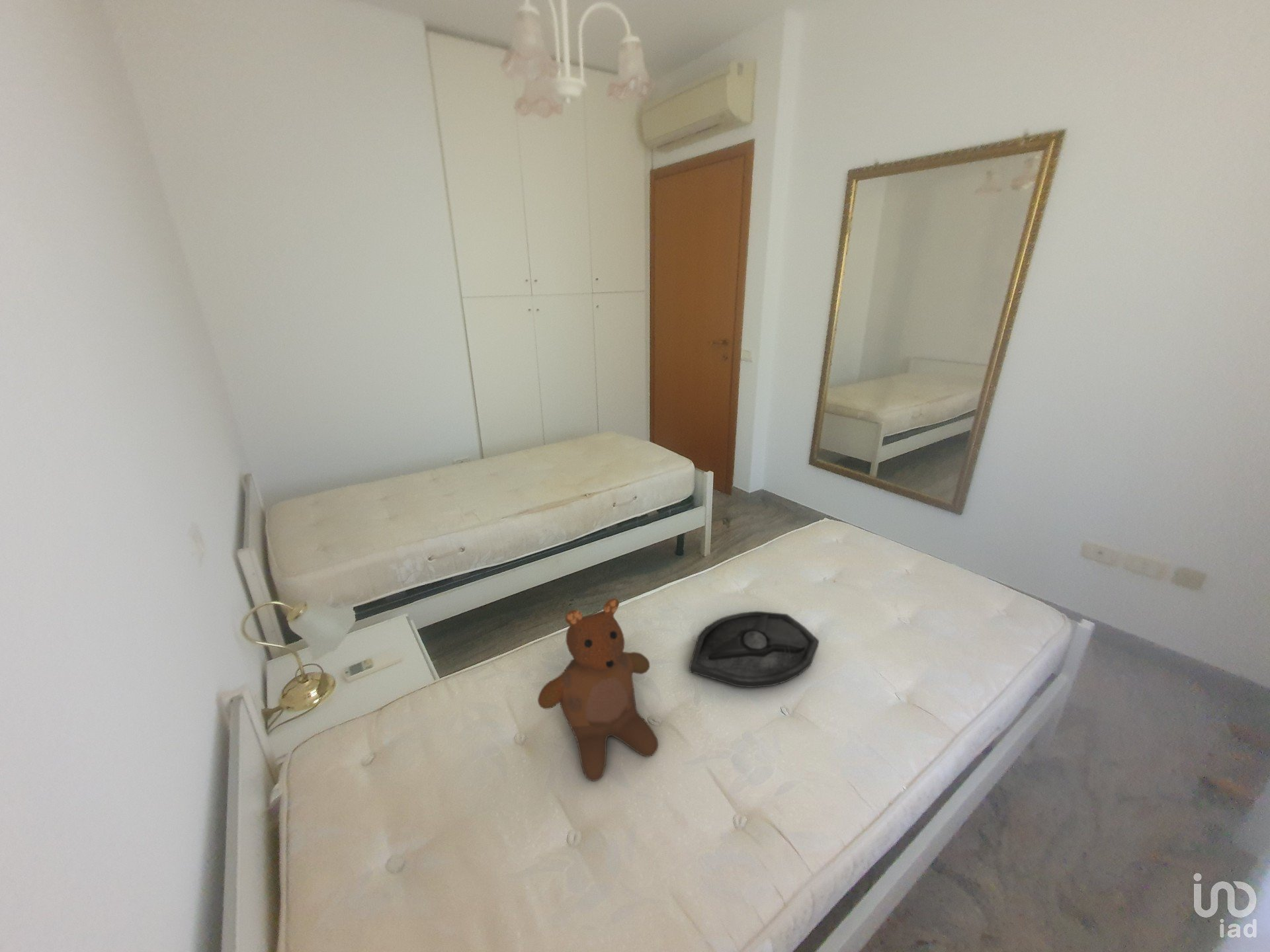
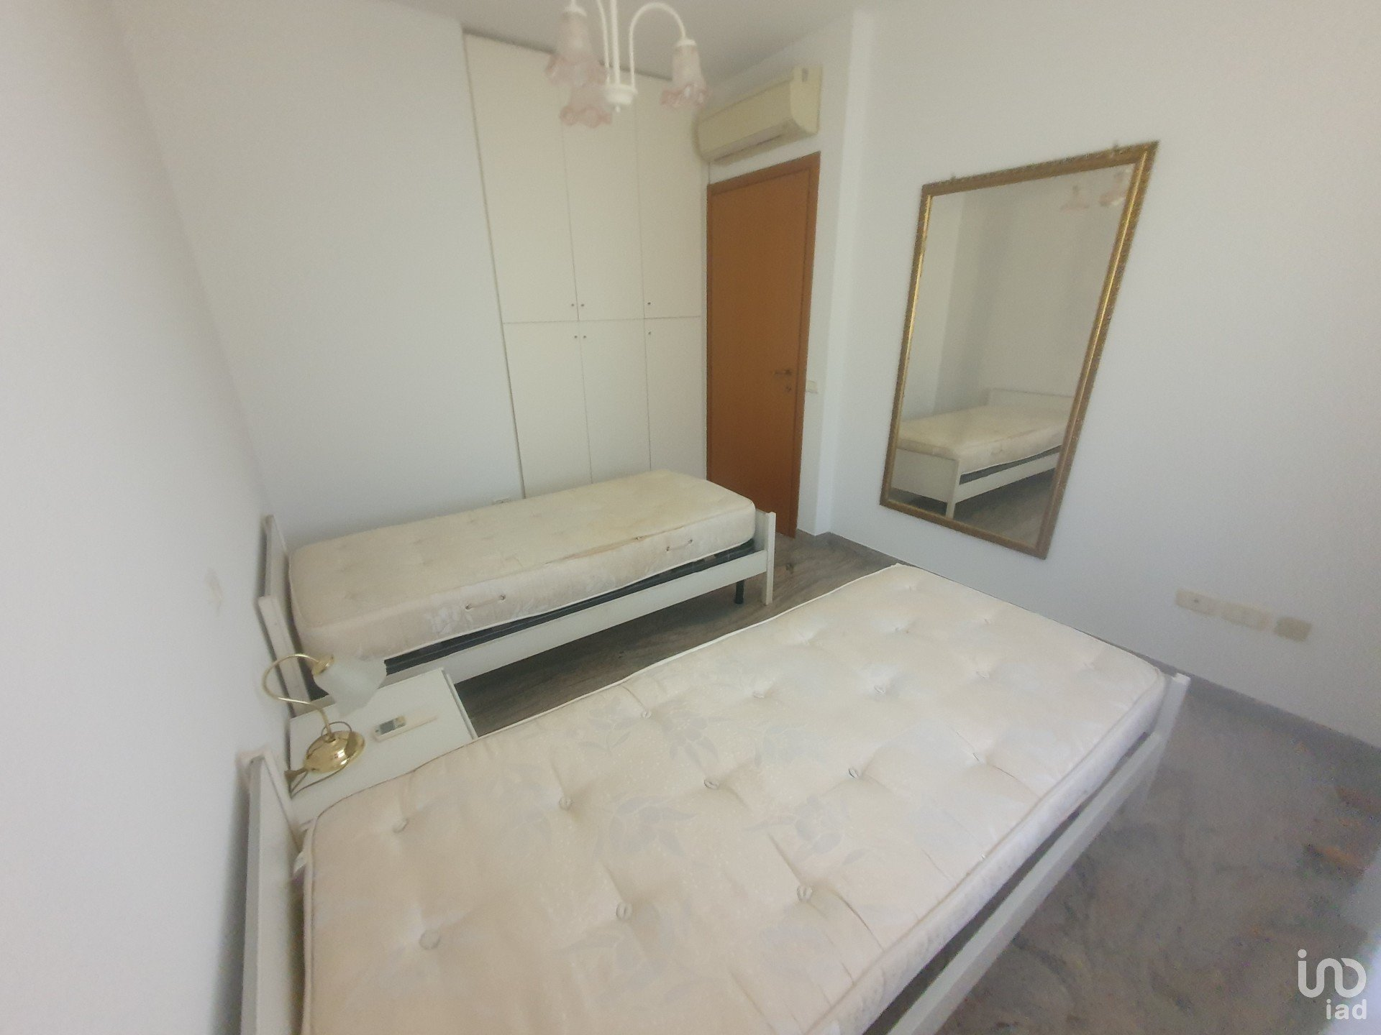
- tray [689,610,820,688]
- teddy bear [537,598,659,782]
